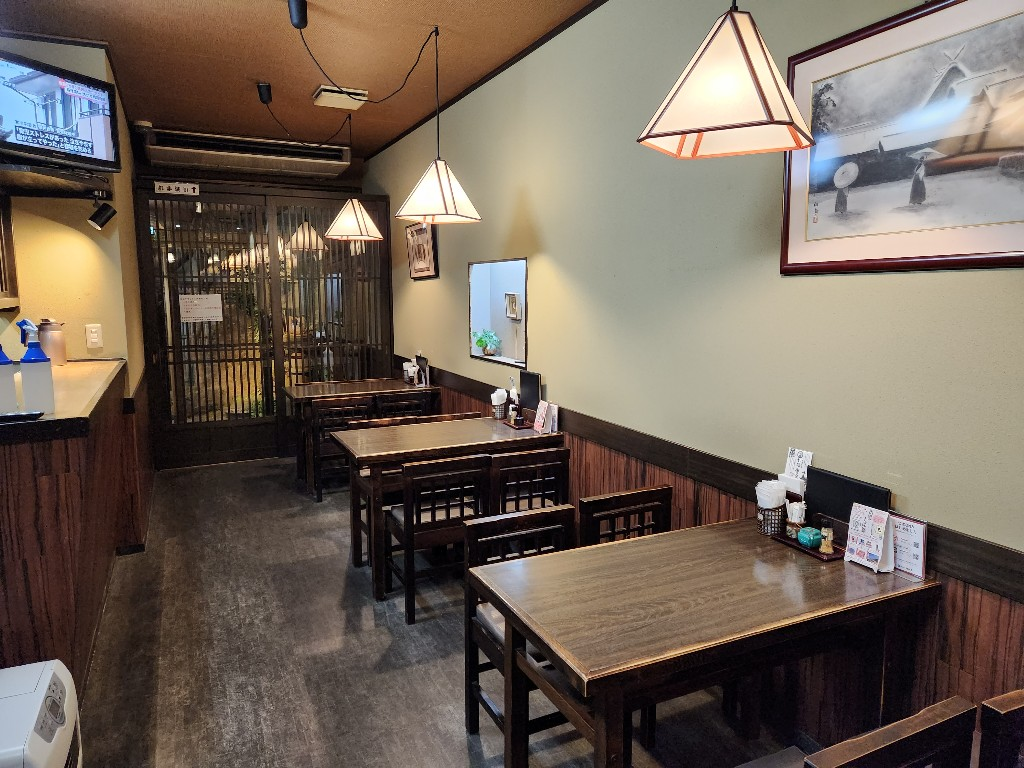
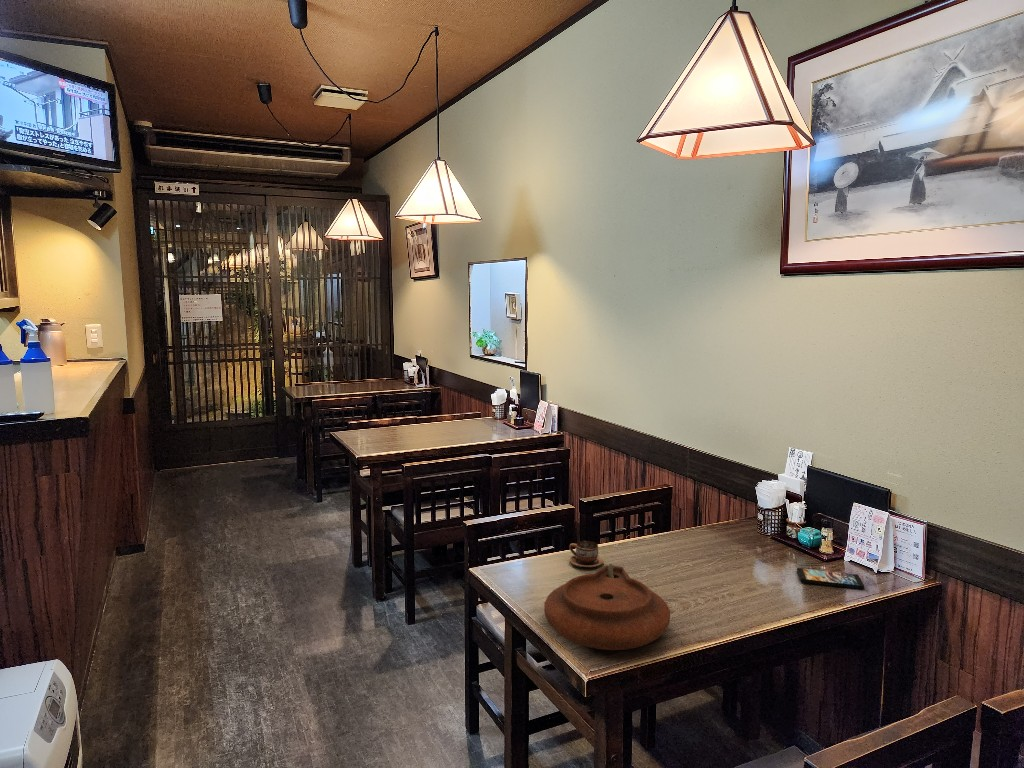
+ cup [568,540,605,568]
+ smartphone [796,567,866,590]
+ plate [543,563,671,651]
